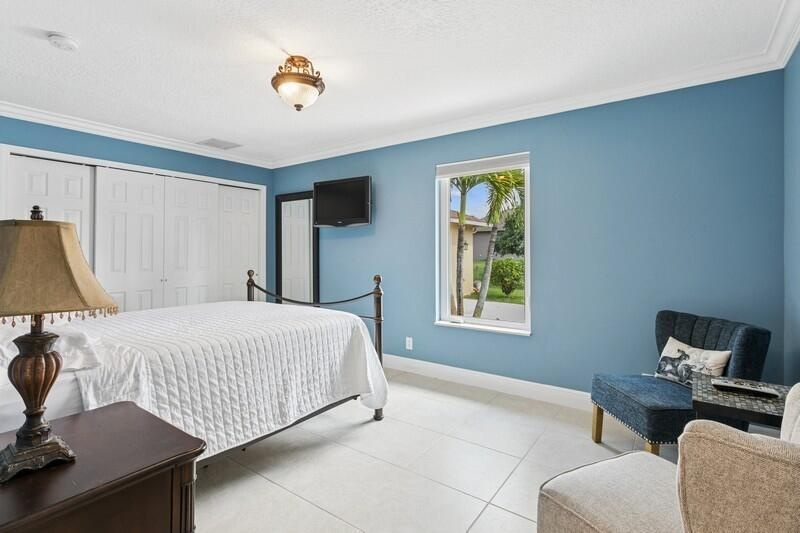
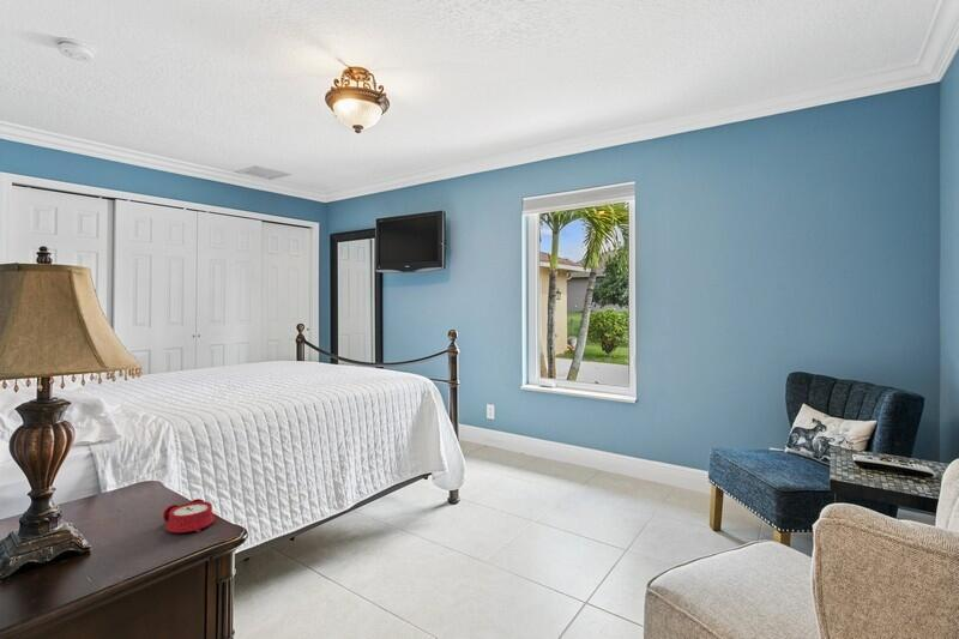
+ alarm clock [162,498,217,533]
